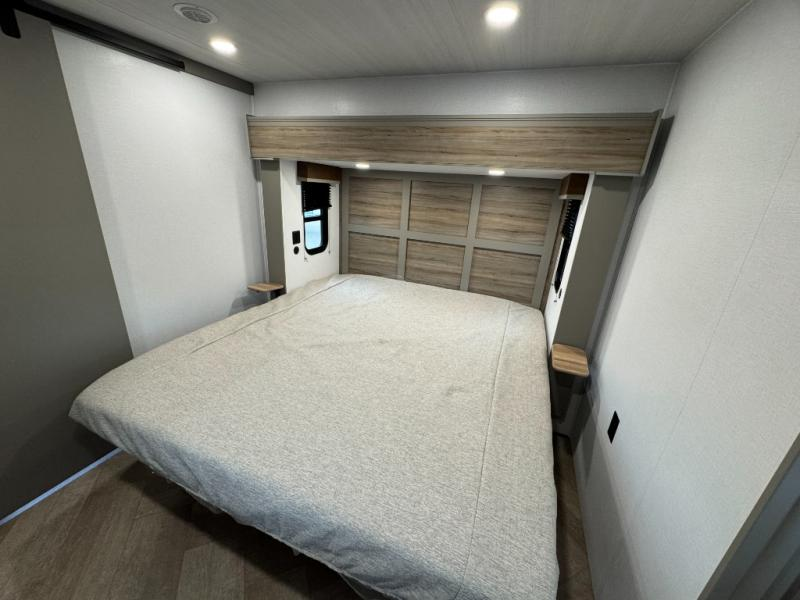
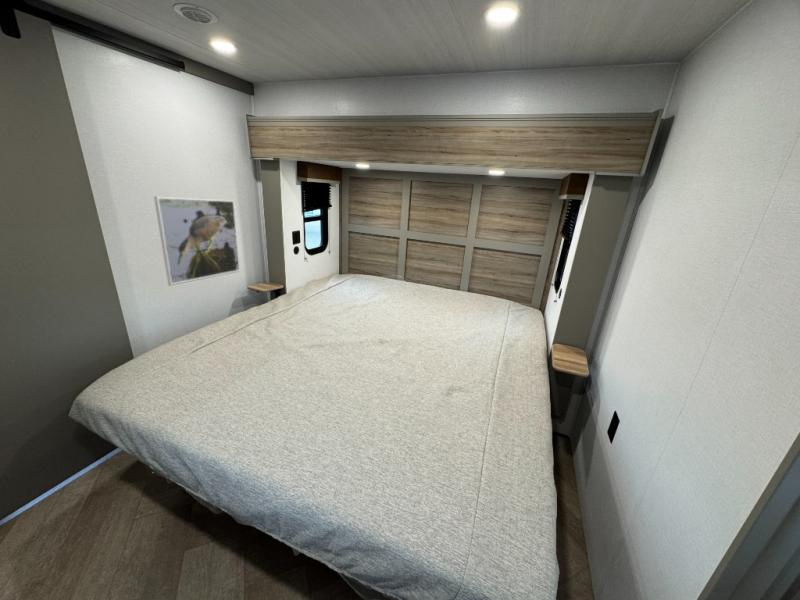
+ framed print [153,195,241,287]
